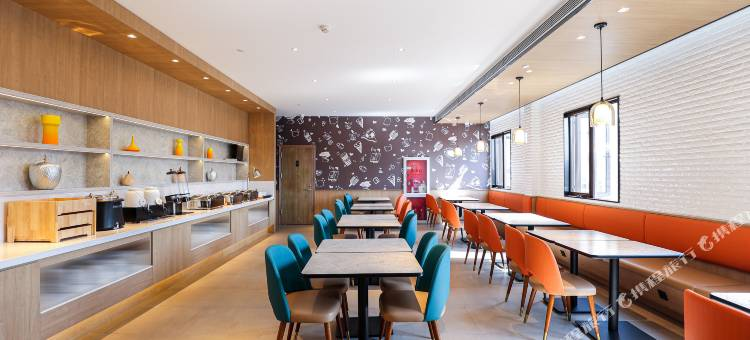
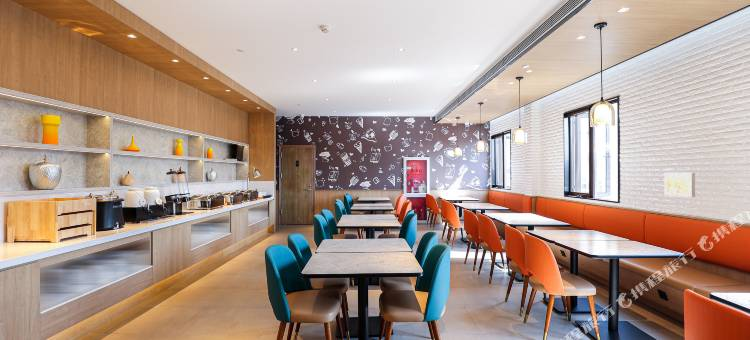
+ wall art [663,172,696,198]
